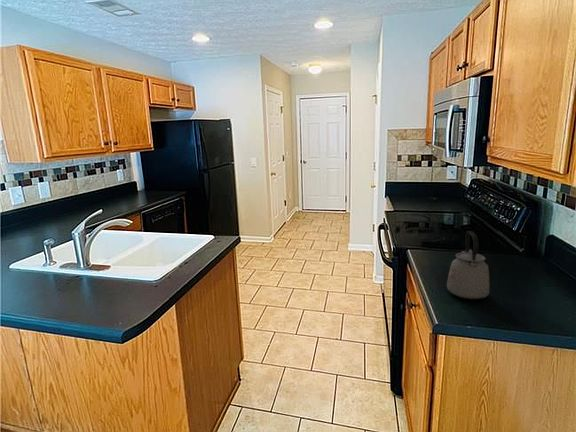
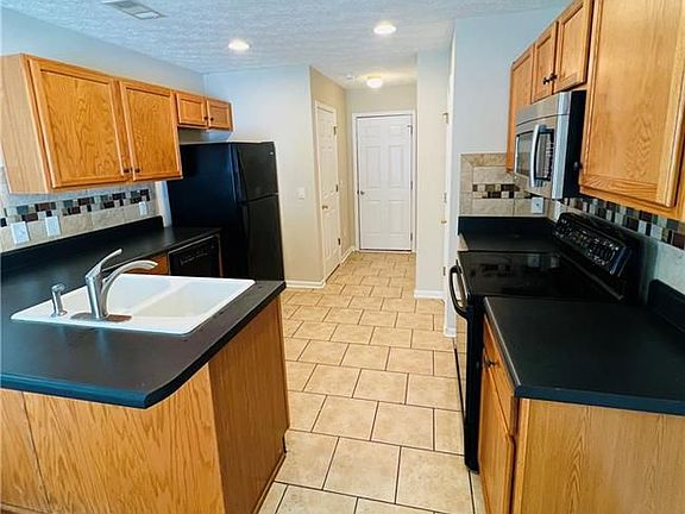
- kettle [446,230,490,301]
